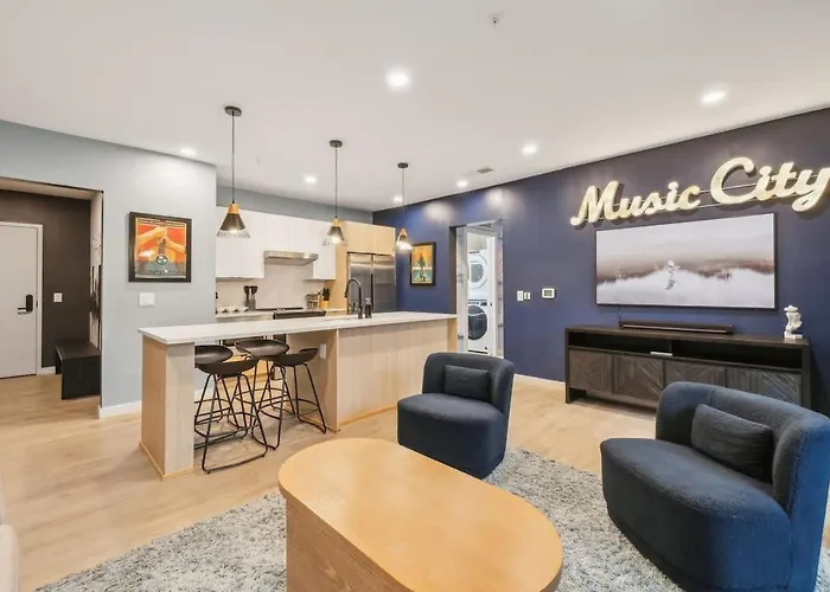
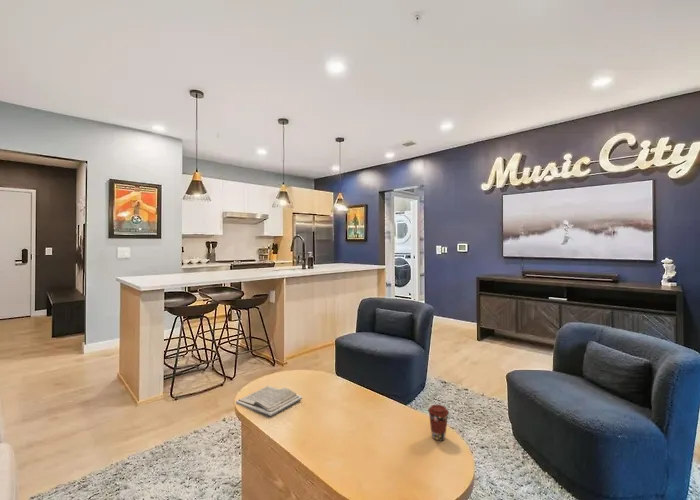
+ coffee cup [427,404,450,442]
+ book [235,385,303,417]
